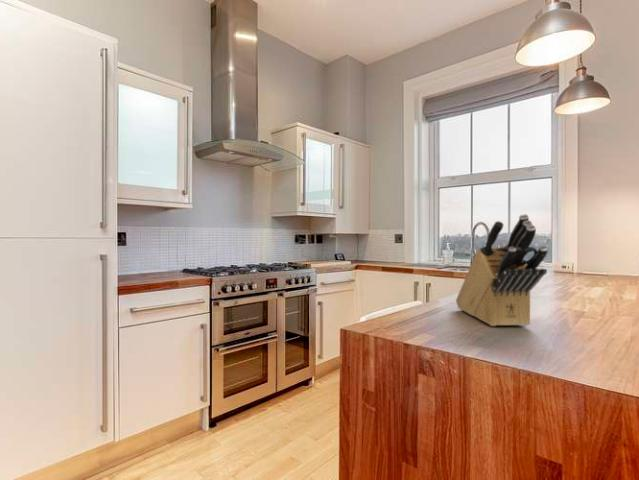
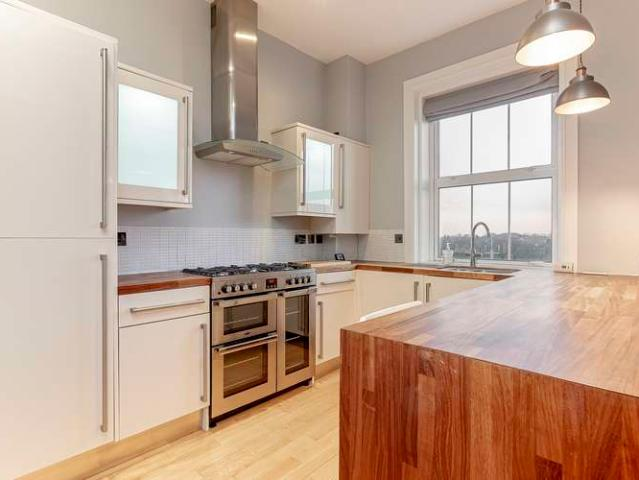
- knife block [455,213,548,327]
